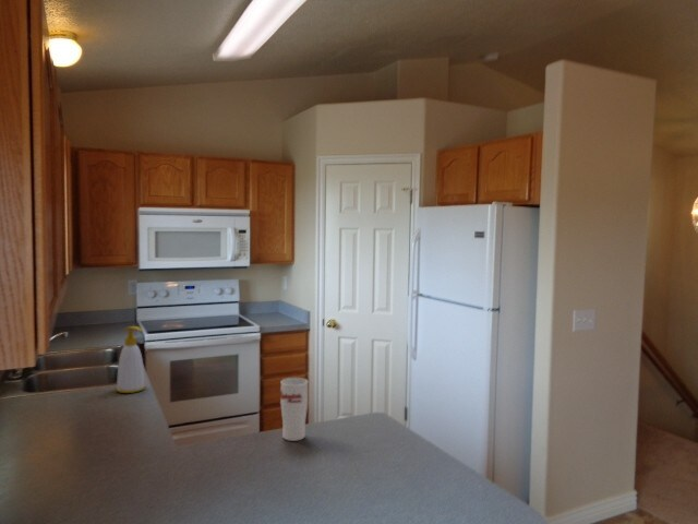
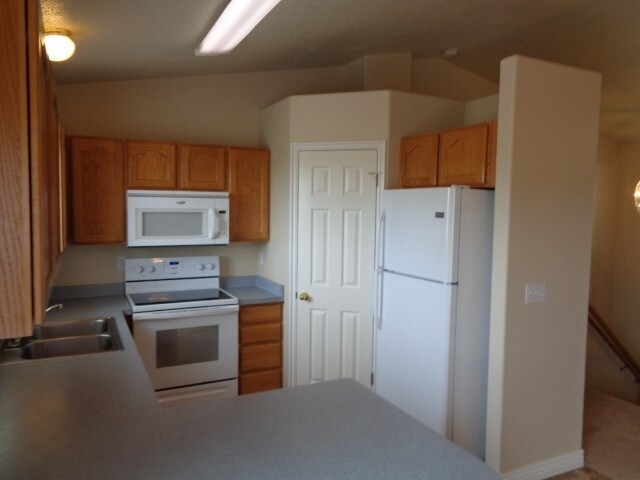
- cup [279,377,309,442]
- soap bottle [116,325,146,394]
